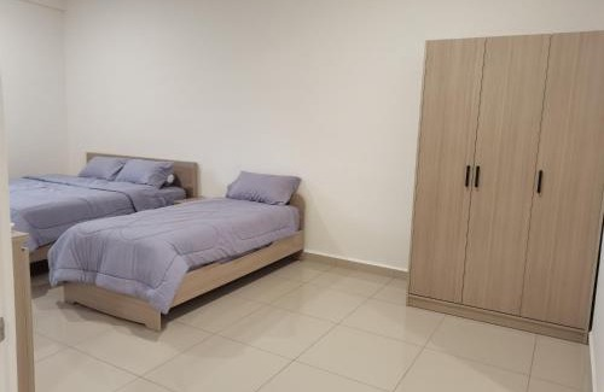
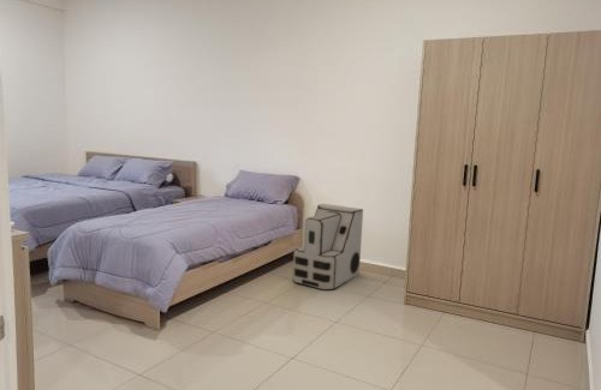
+ air purifier [292,203,364,292]
